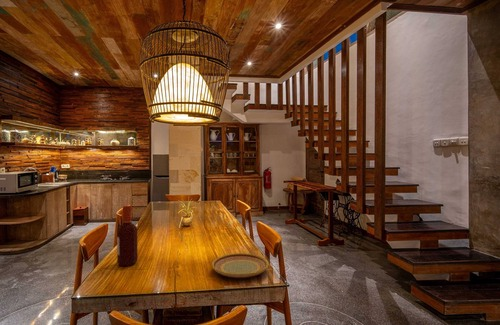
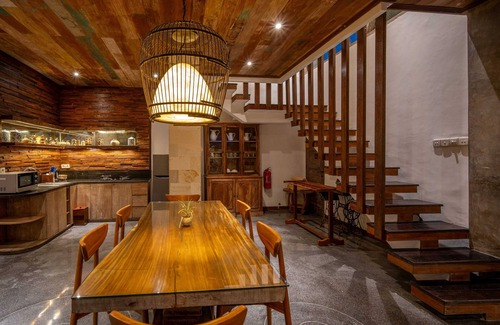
- plate [211,252,270,279]
- bottle [116,205,138,267]
